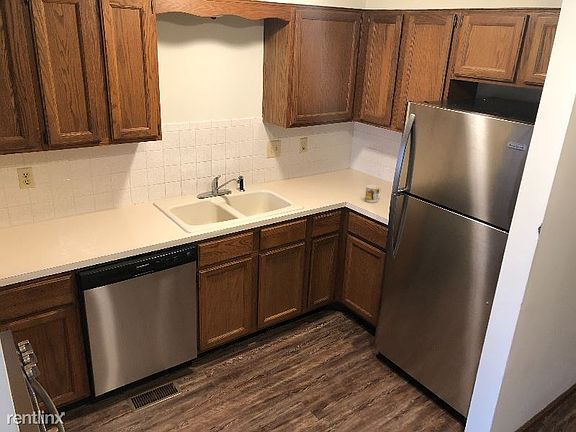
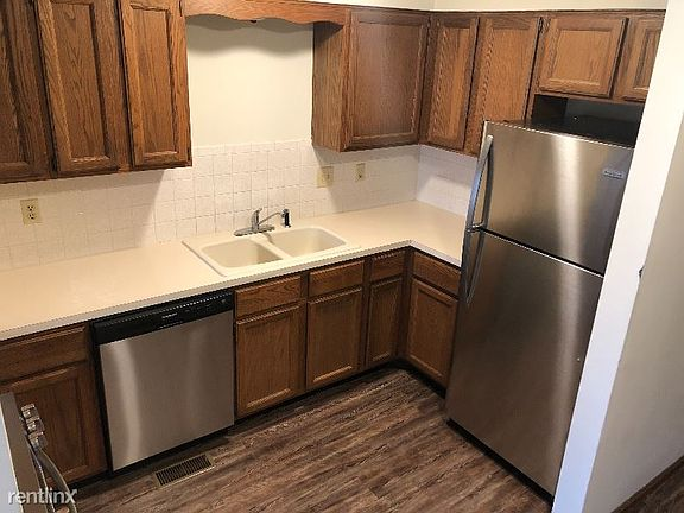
- mug [364,184,382,204]
